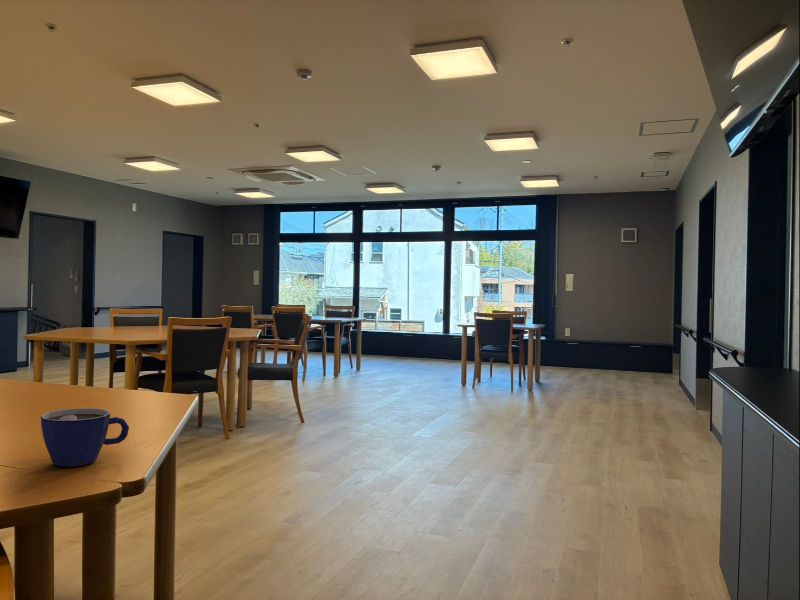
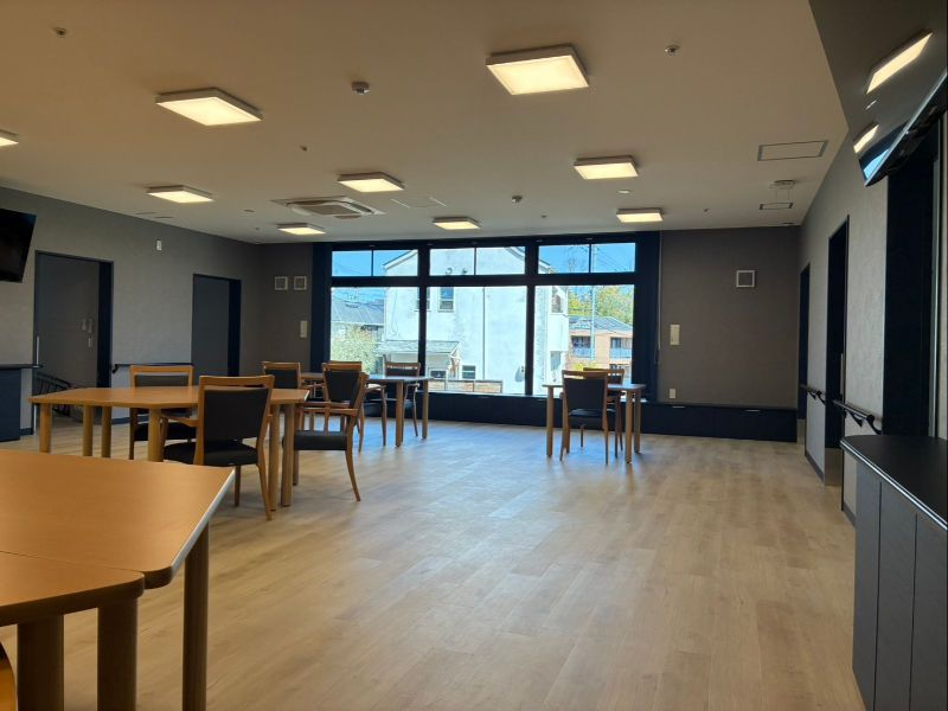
- cup [40,407,130,468]
